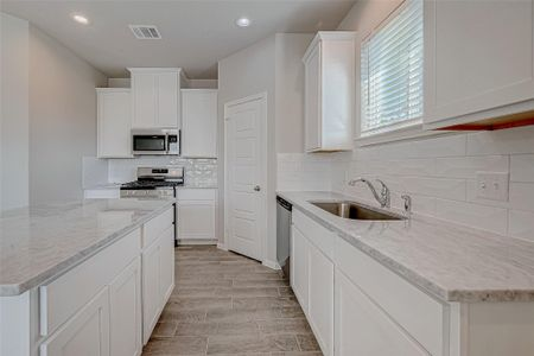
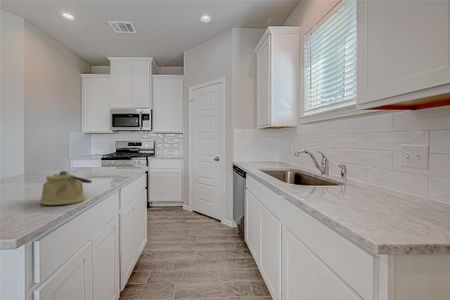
+ kettle [39,170,93,206]
